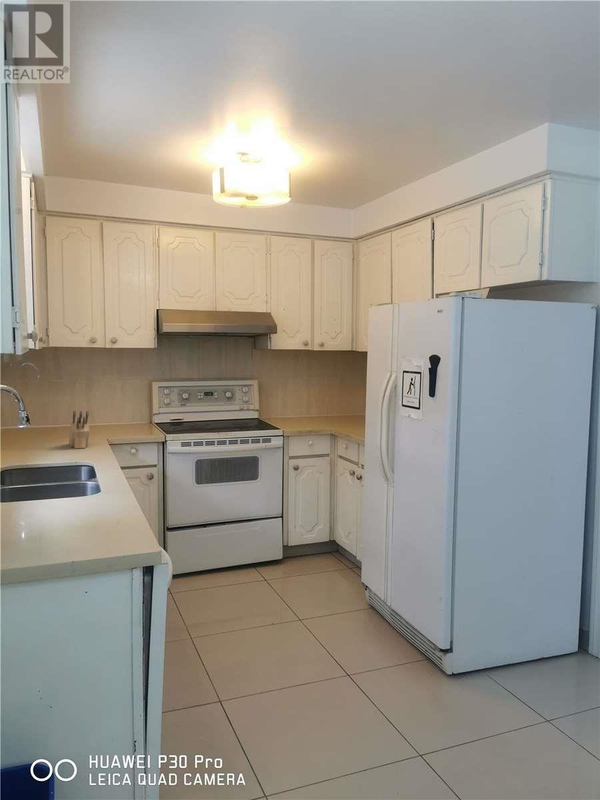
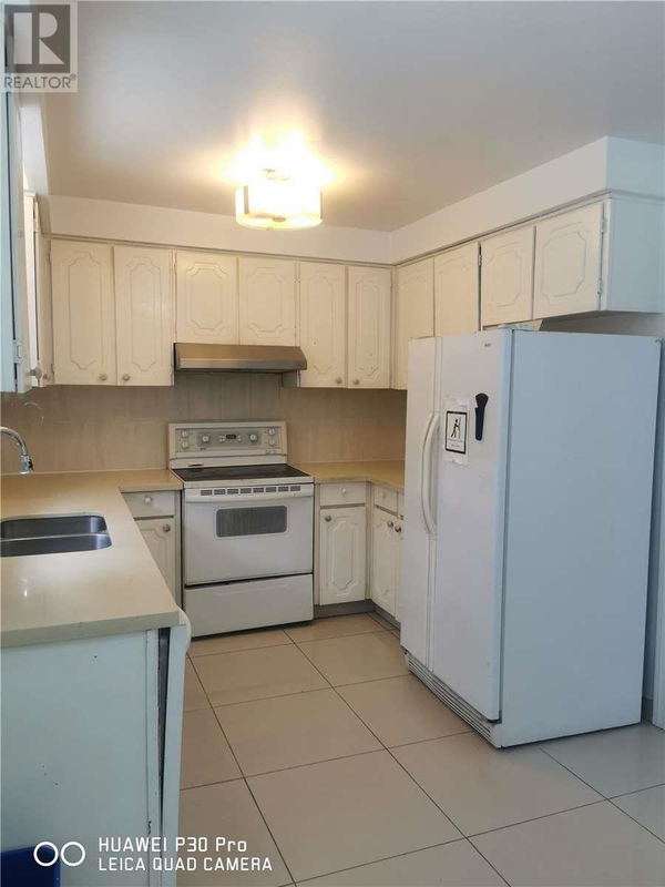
- knife block [68,410,90,450]
